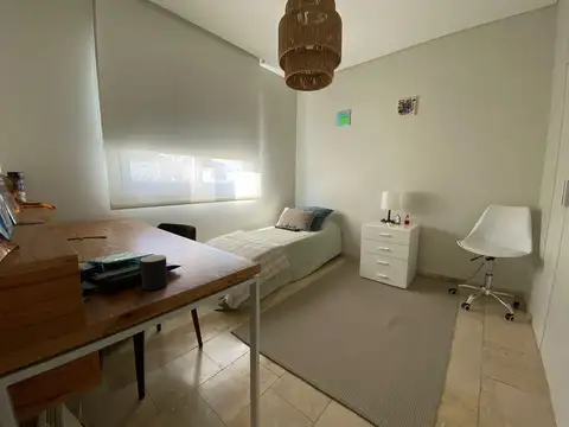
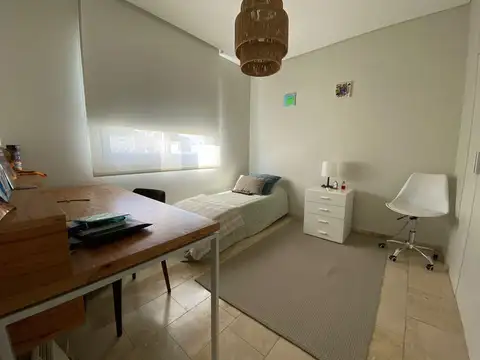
- cup [139,254,168,291]
